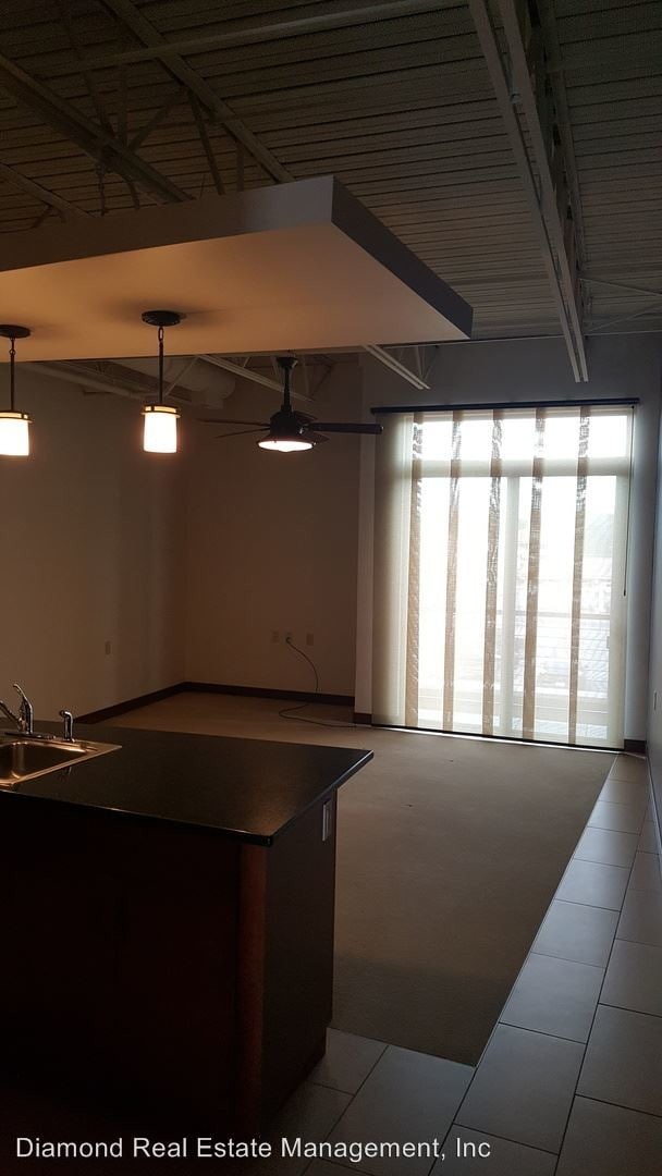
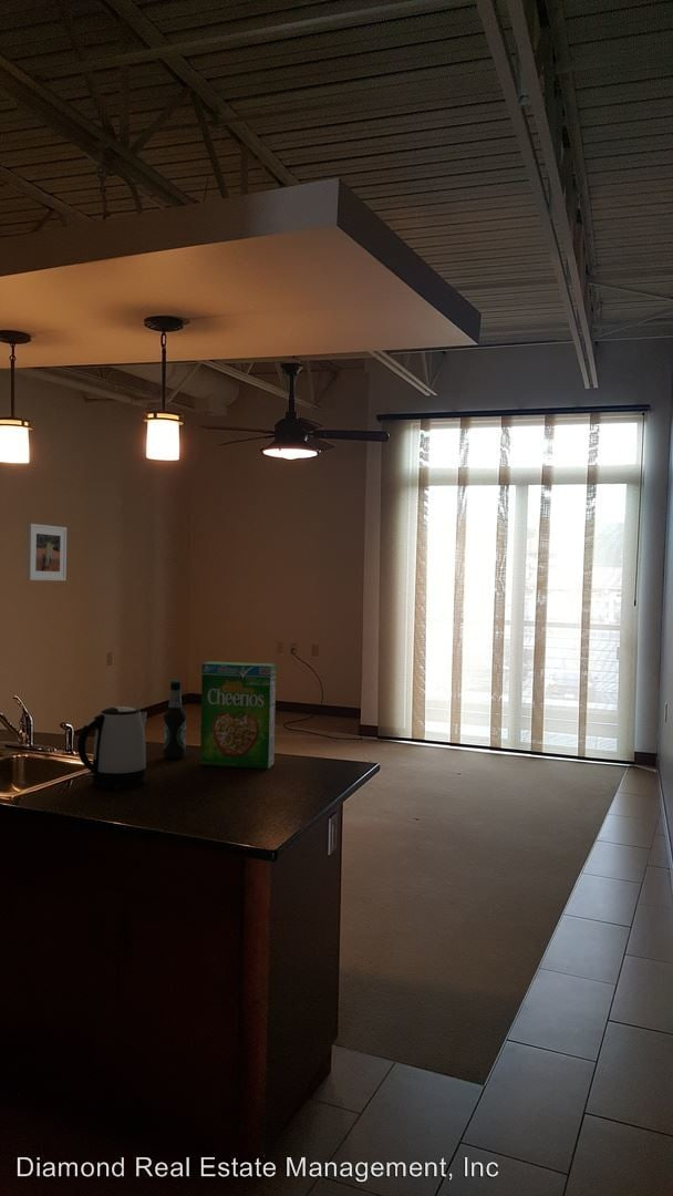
+ kettle [76,705,148,790]
+ cereal box [199,660,277,770]
+ bottle [162,680,187,760]
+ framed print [27,523,68,581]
